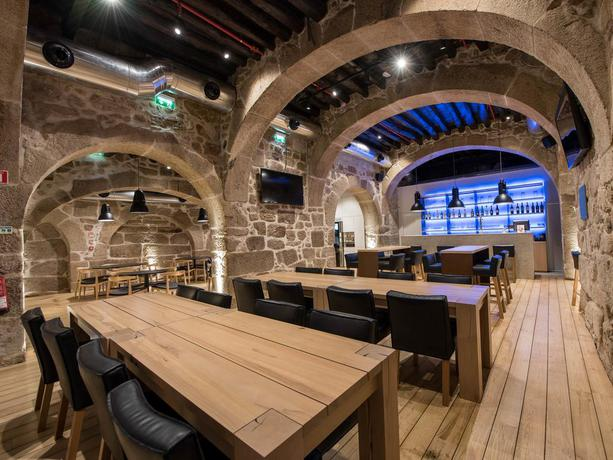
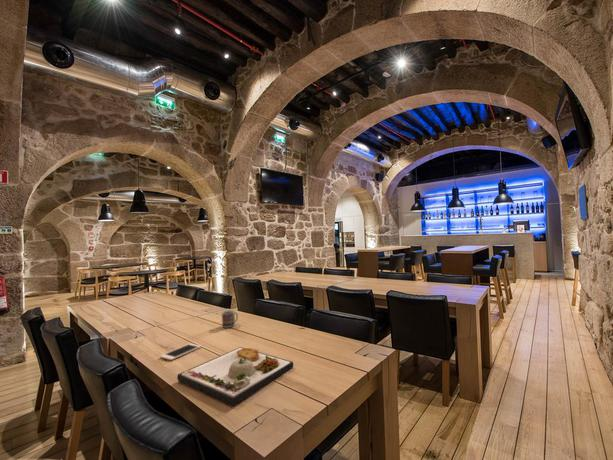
+ cup [221,310,239,329]
+ cell phone [159,343,202,361]
+ dinner plate [176,346,294,407]
